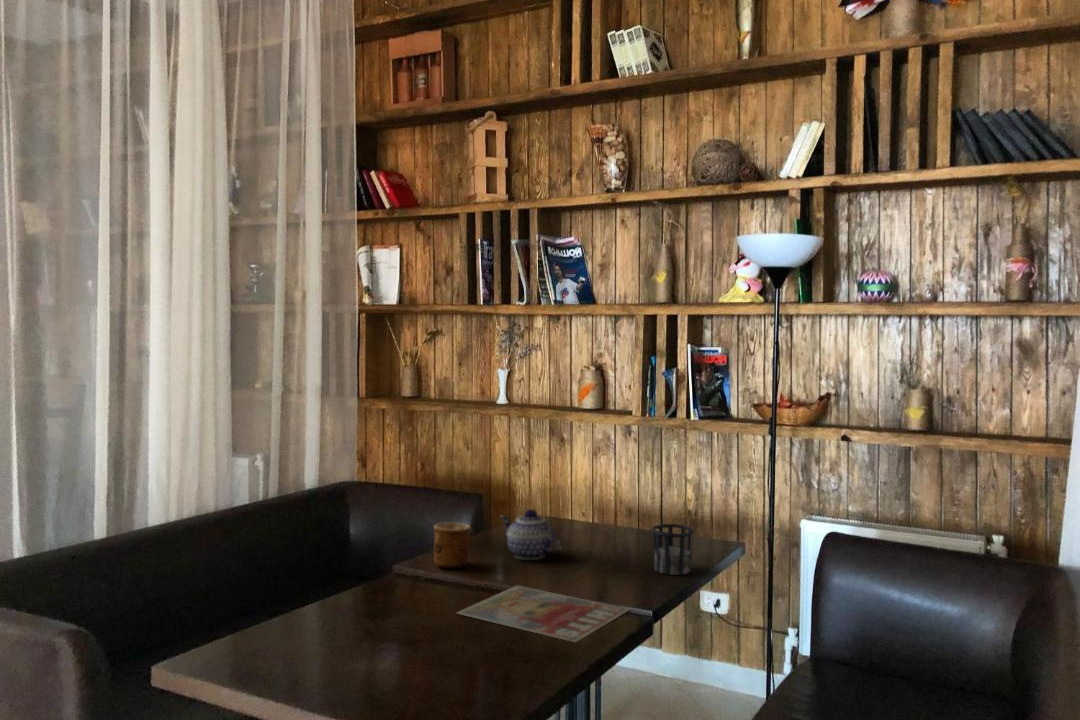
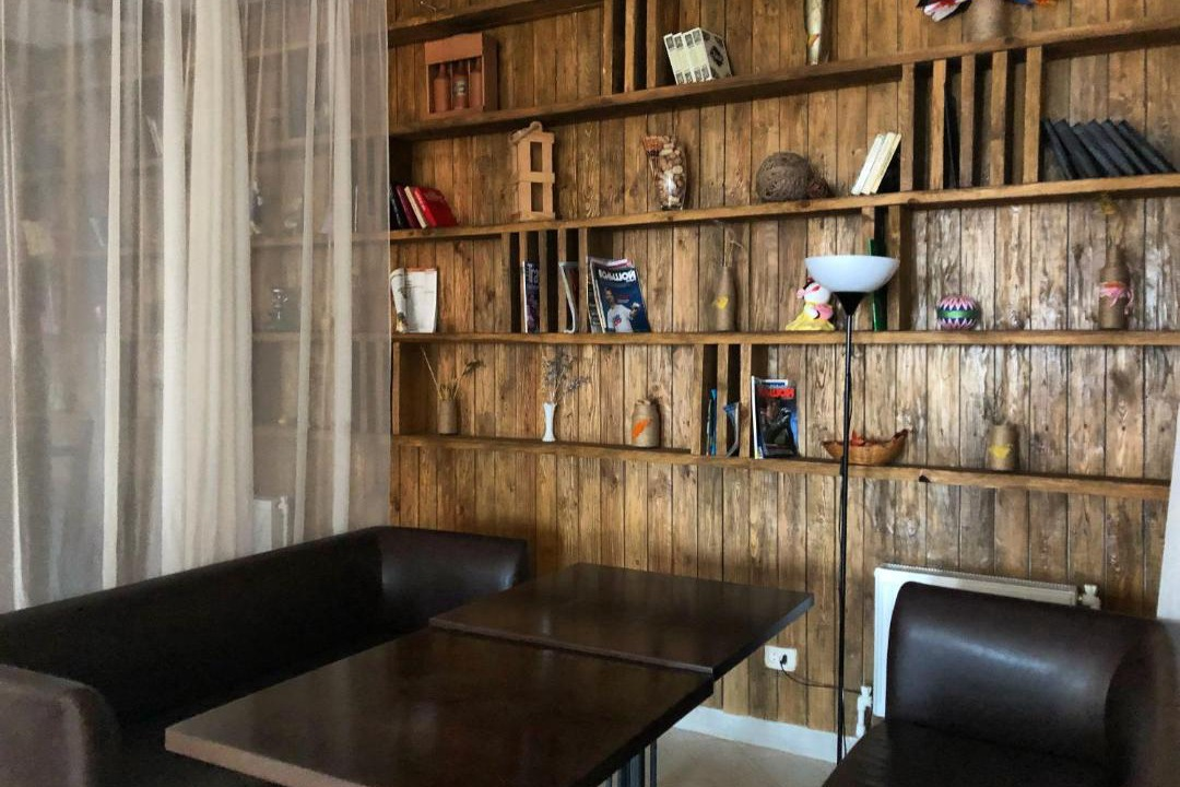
- magazine [455,584,632,643]
- cup [651,523,695,576]
- teapot [499,508,563,561]
- cup [433,521,472,569]
